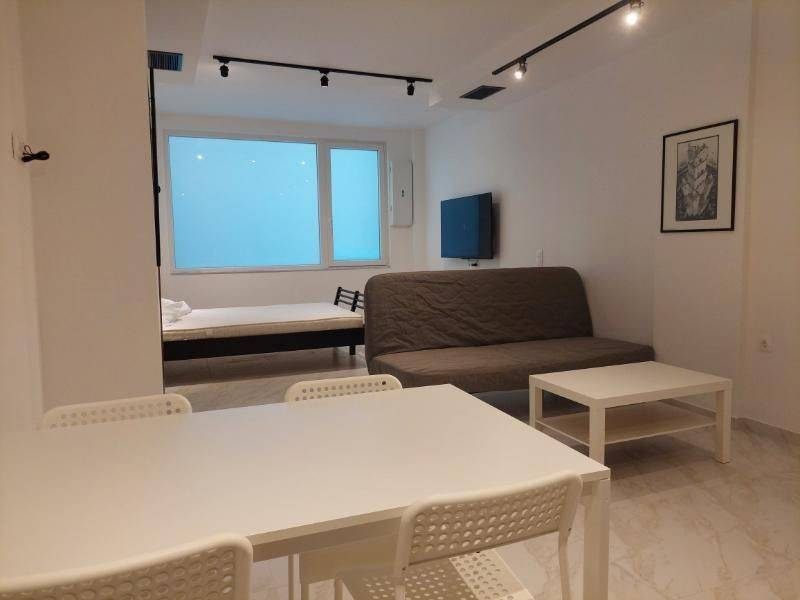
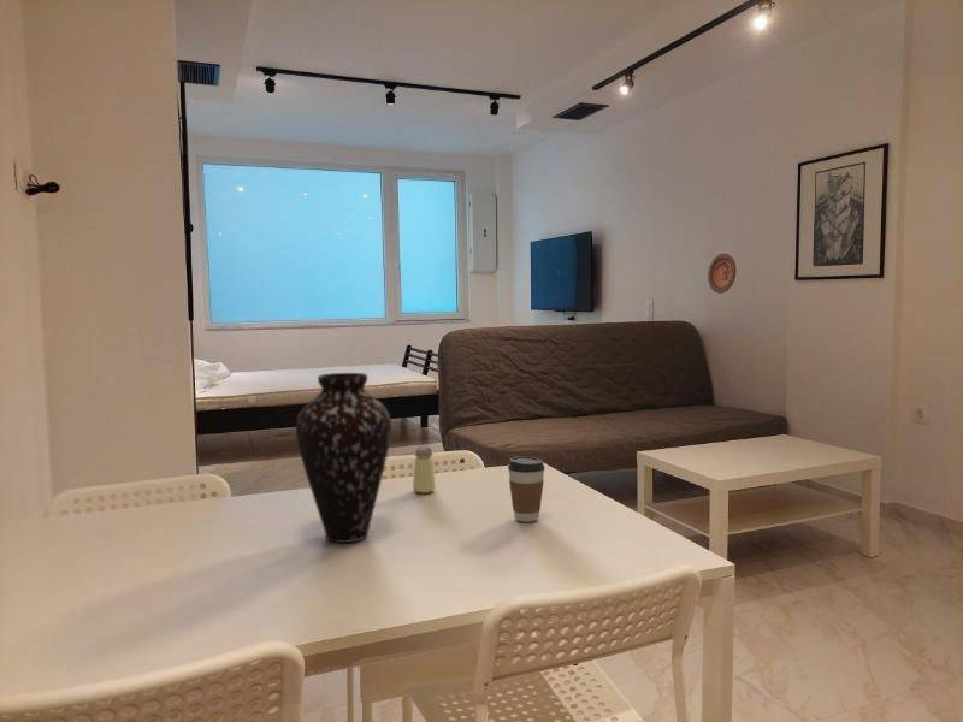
+ coffee cup [507,455,545,523]
+ decorative plate [707,253,737,295]
+ saltshaker [412,445,437,495]
+ vase [295,372,392,544]
